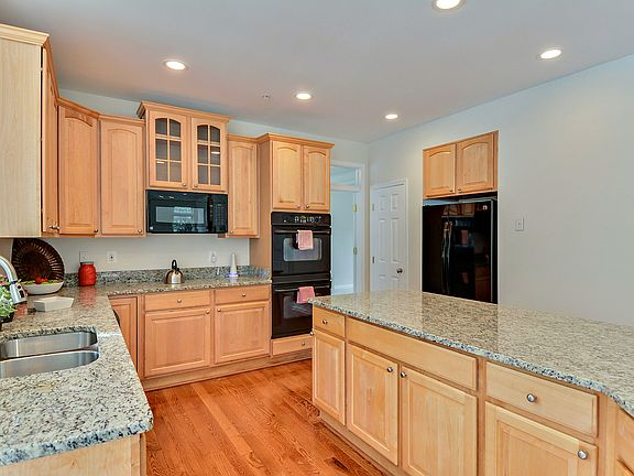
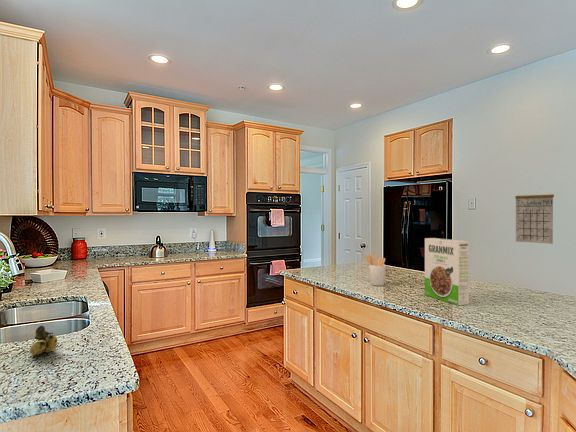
+ calendar [514,186,555,245]
+ cereal box [424,237,470,306]
+ banana [29,325,58,356]
+ utensil holder [362,254,387,287]
